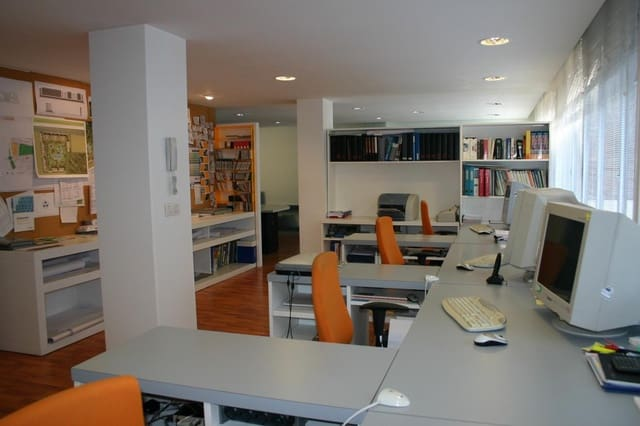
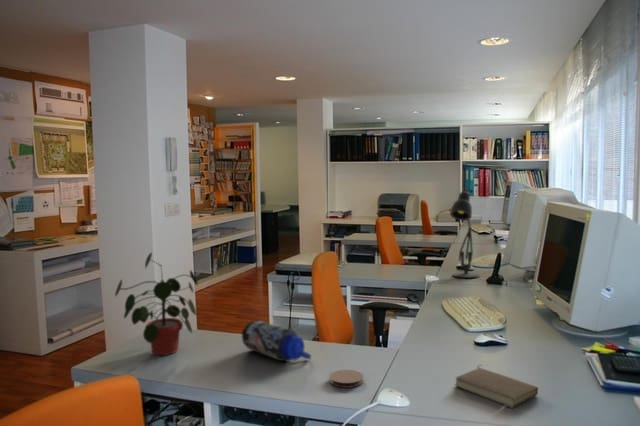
+ book [454,364,539,409]
+ potted plant [114,251,199,356]
+ coaster [329,369,364,389]
+ desk lamp [449,190,480,279]
+ water bottle [241,320,312,363]
